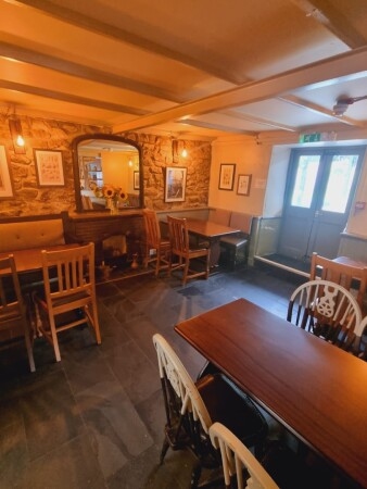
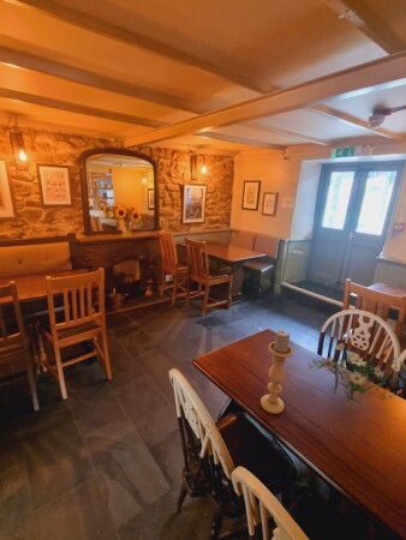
+ candle holder [259,329,294,415]
+ flower bouquet [306,342,406,407]
